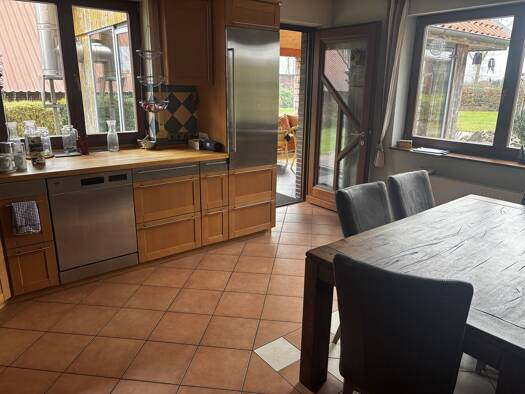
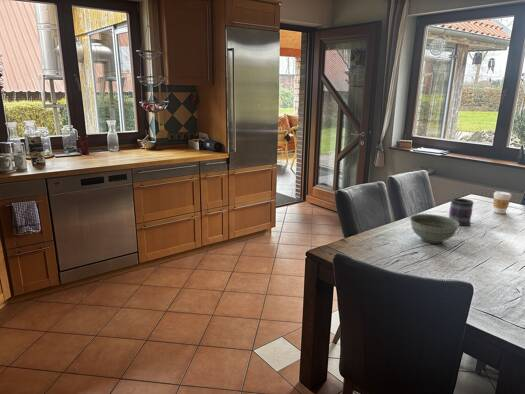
+ mug [448,197,475,226]
+ coffee cup [492,191,513,215]
+ bowl [409,213,460,245]
